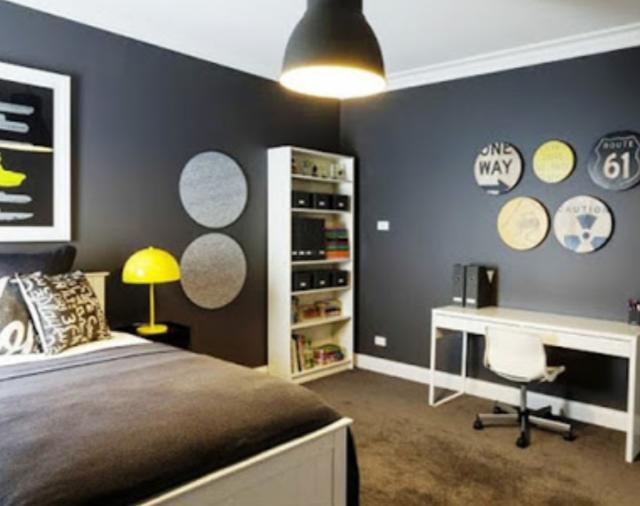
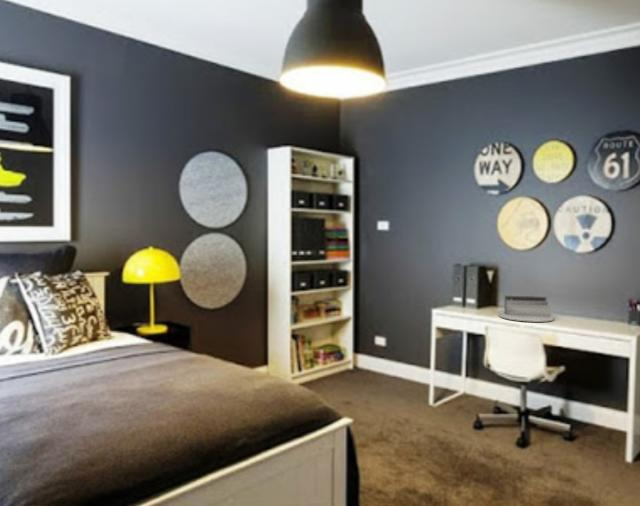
+ desk organizer [498,295,556,323]
